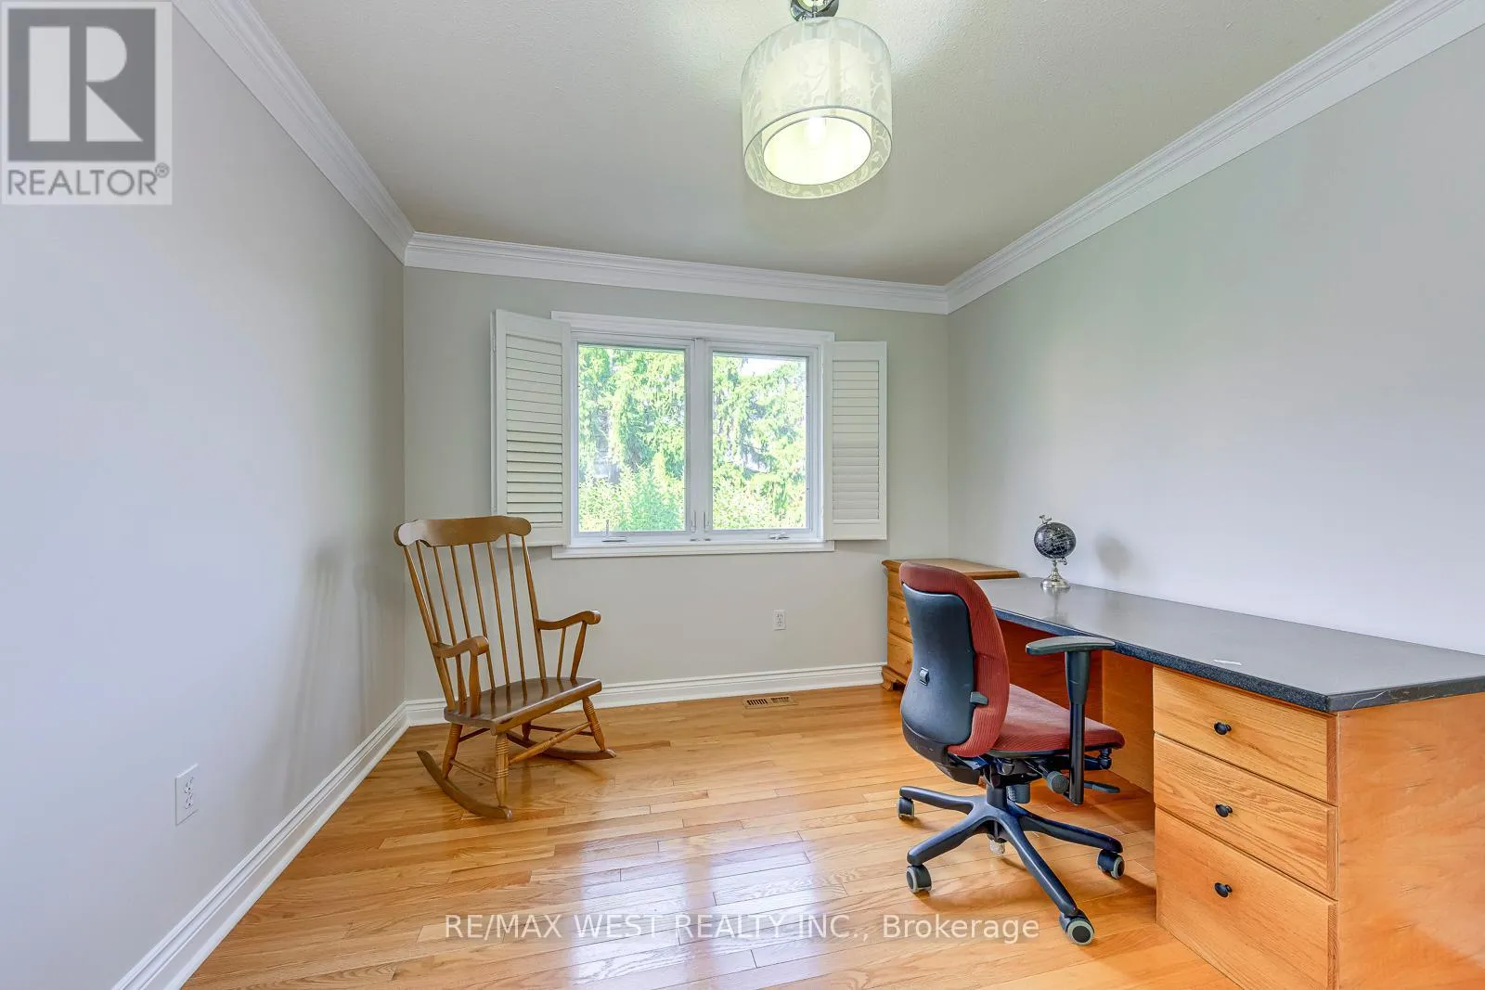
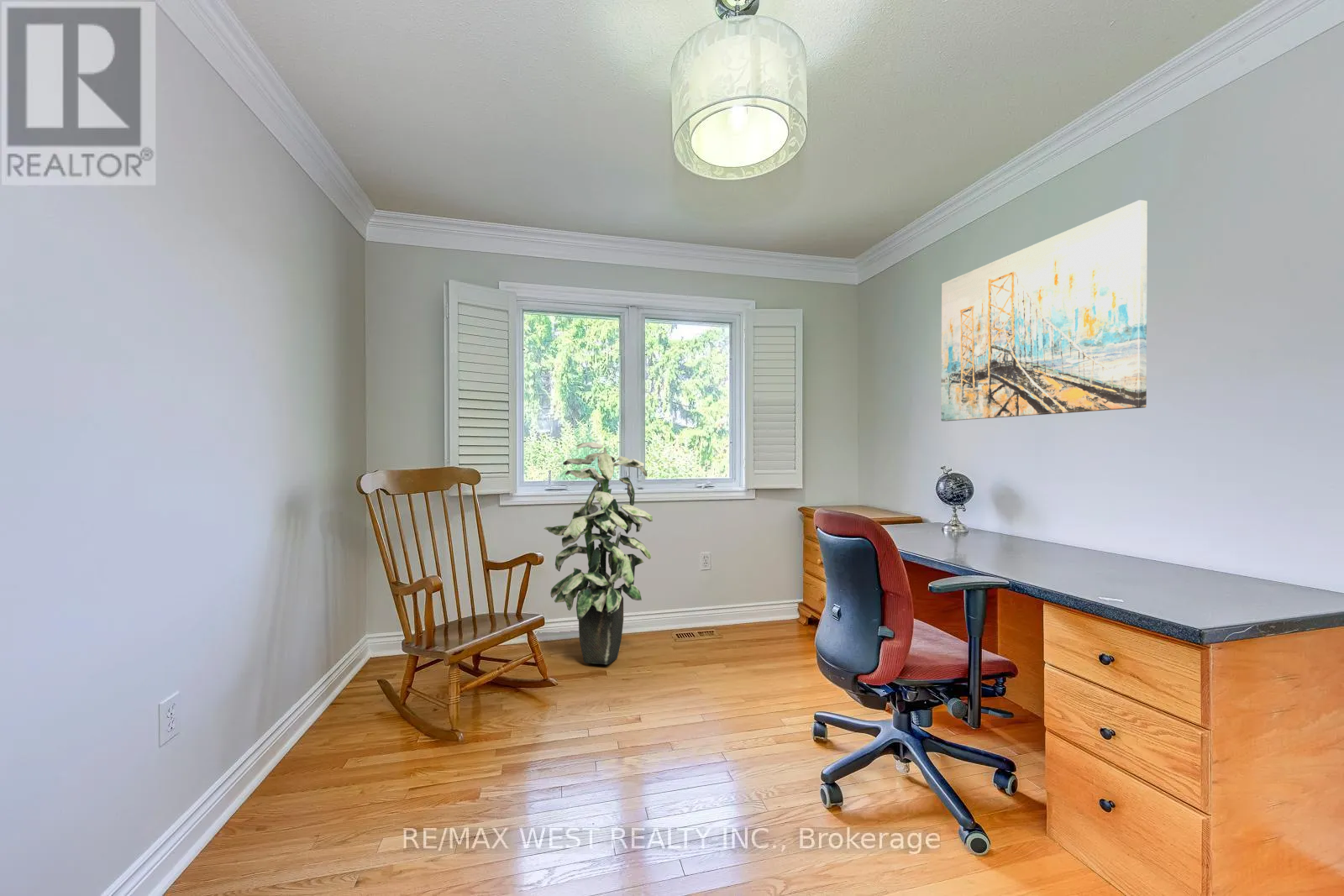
+ indoor plant [543,442,654,665]
+ wall art [940,199,1148,422]
